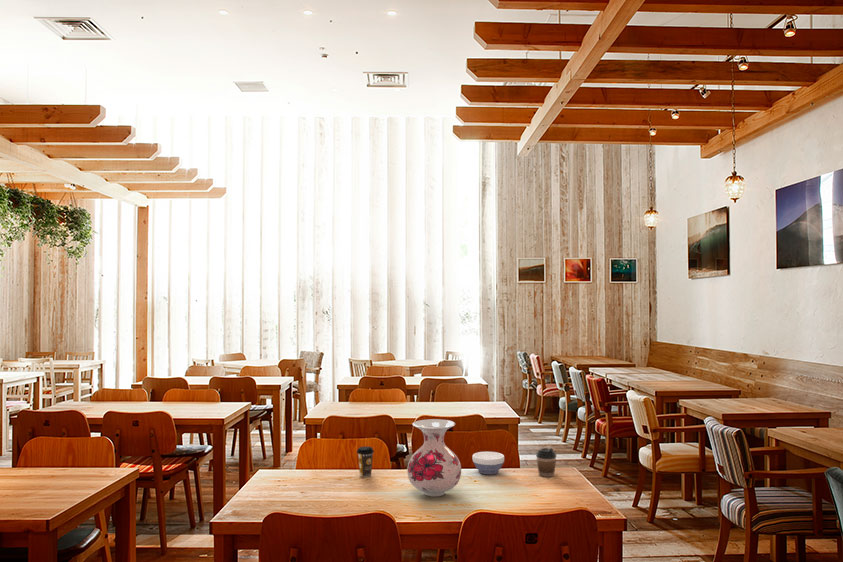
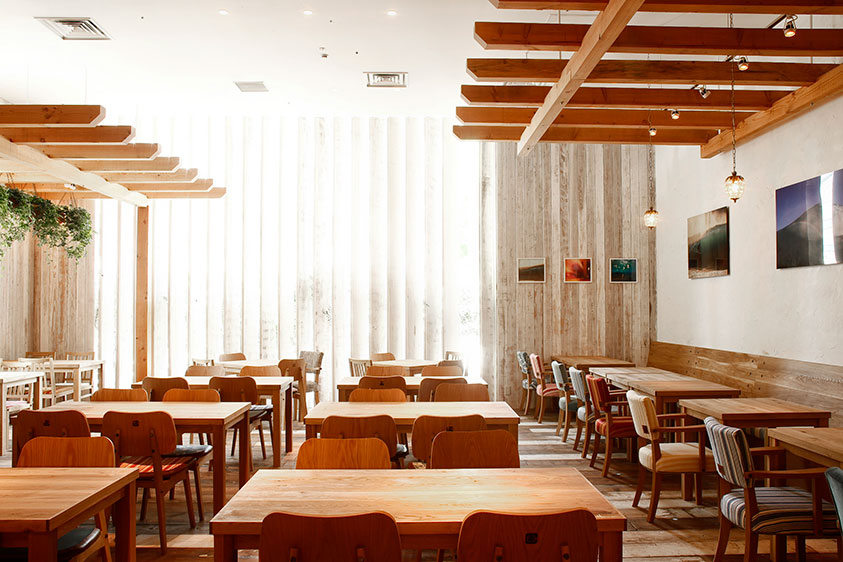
- bowl [471,451,505,476]
- coffee cup [356,446,375,478]
- vase [406,418,462,497]
- coffee cup [535,447,558,478]
